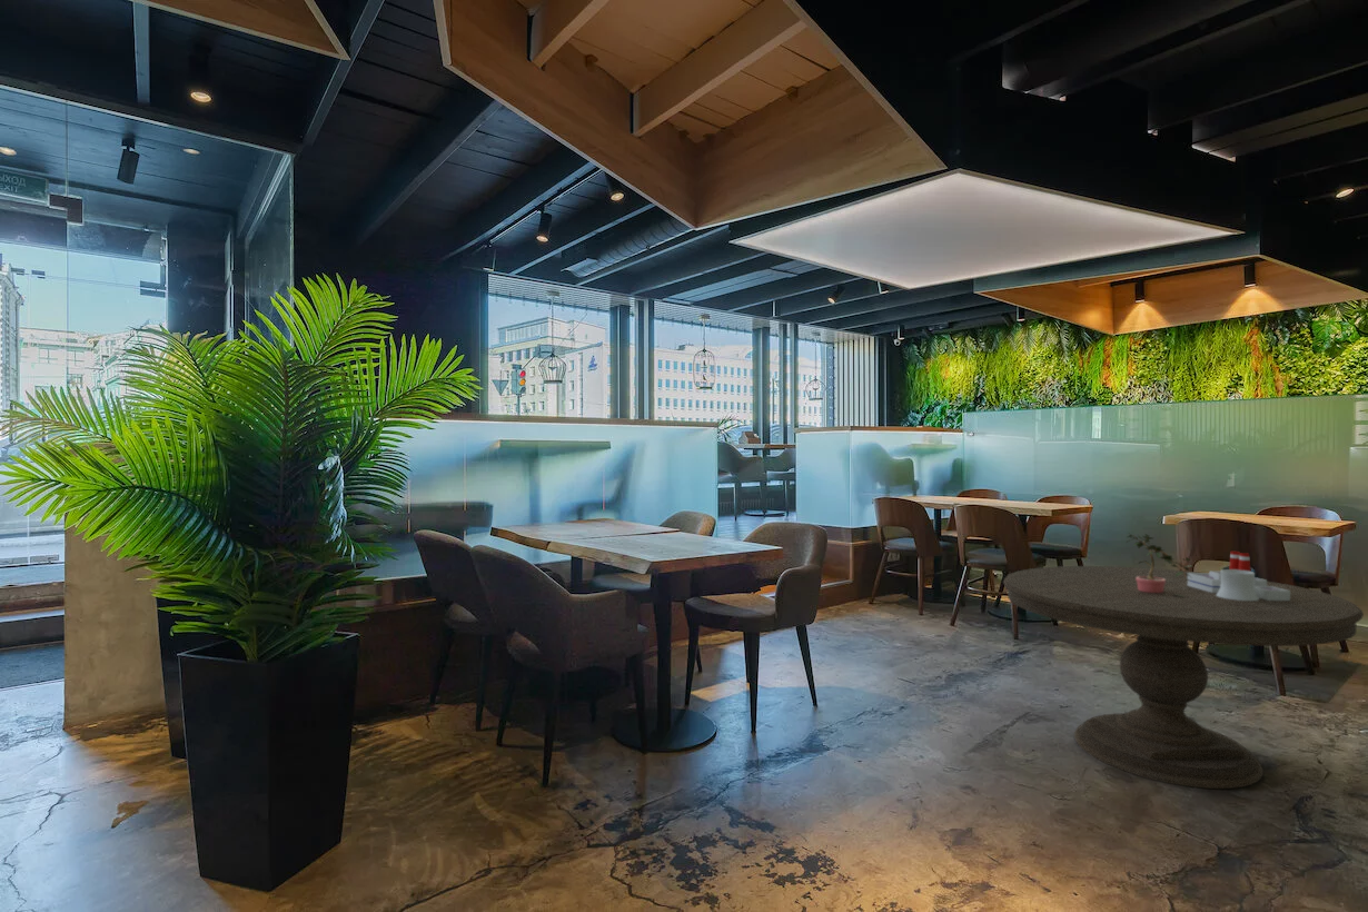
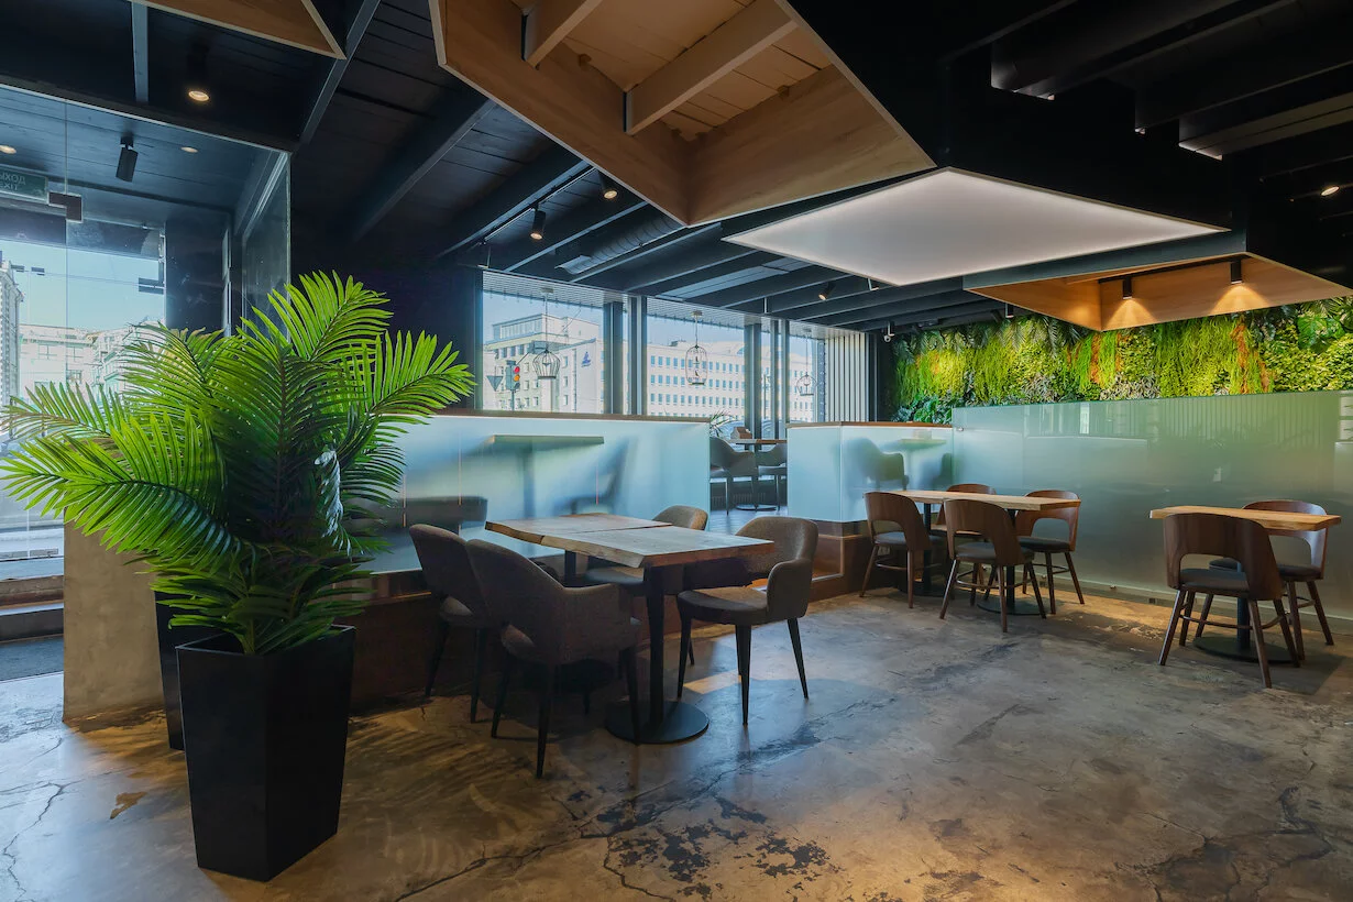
- potted plant [1126,532,1194,597]
- architectural model [1188,551,1290,601]
- dining table [1002,565,1365,790]
